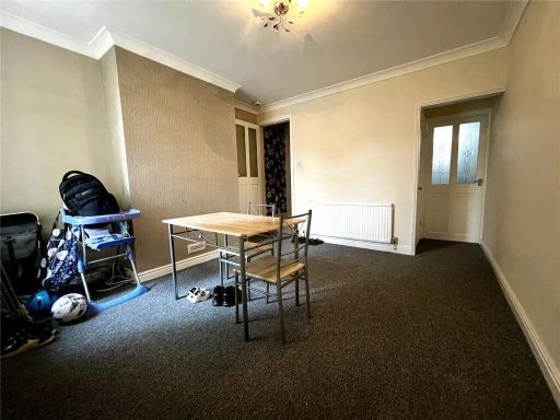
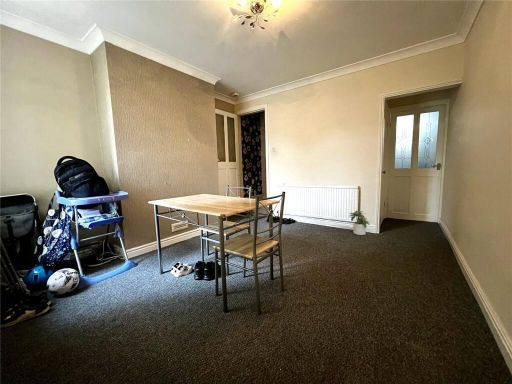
+ potted plant [347,210,370,236]
